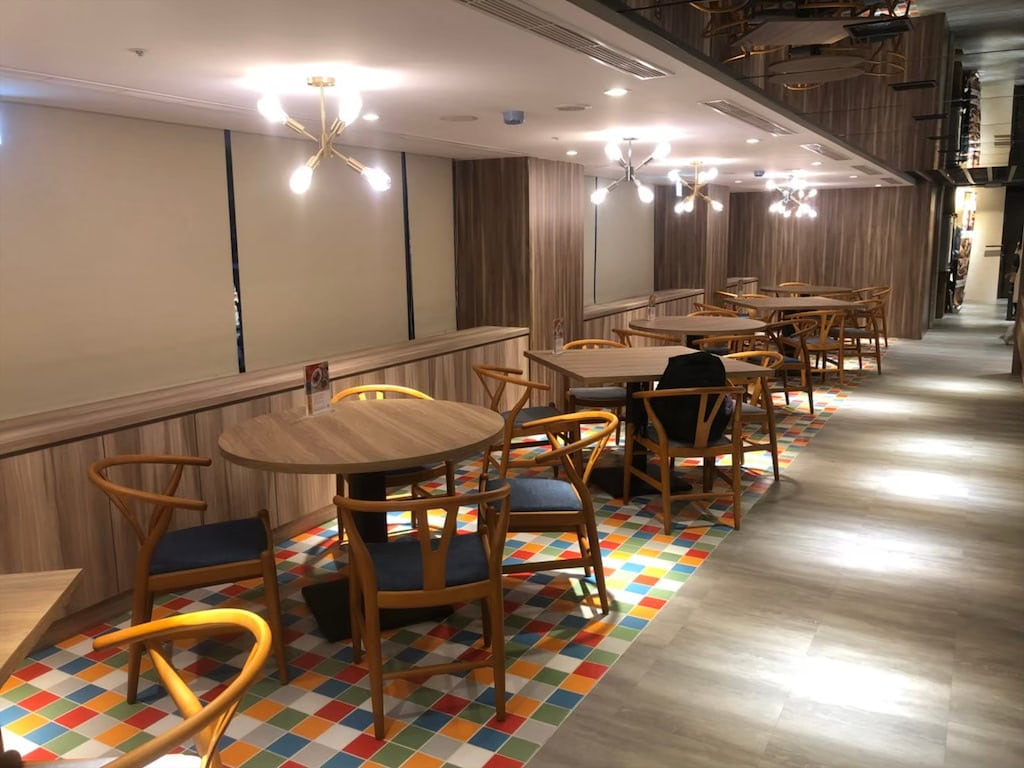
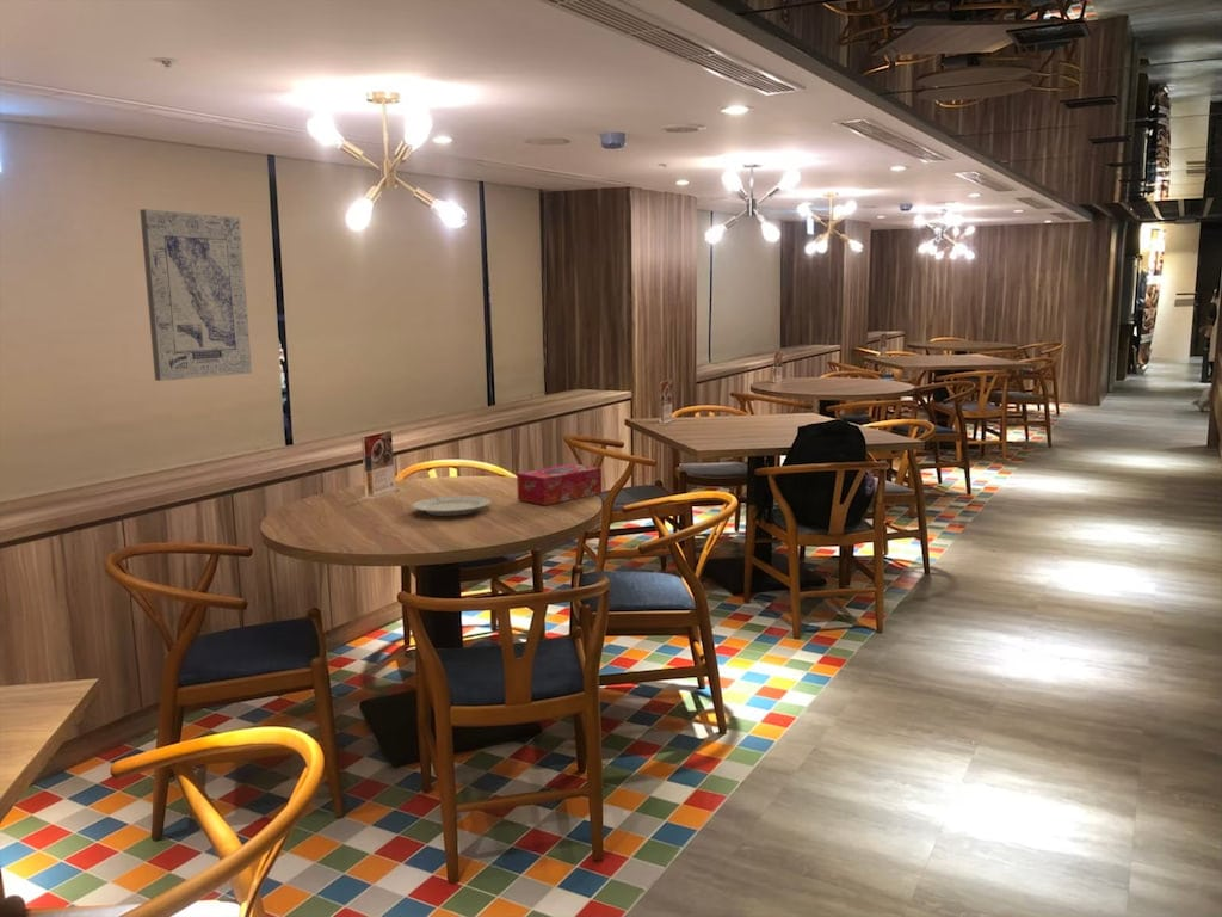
+ chinaware [411,494,492,517]
+ wall art [138,208,253,382]
+ tissue box [516,462,603,506]
